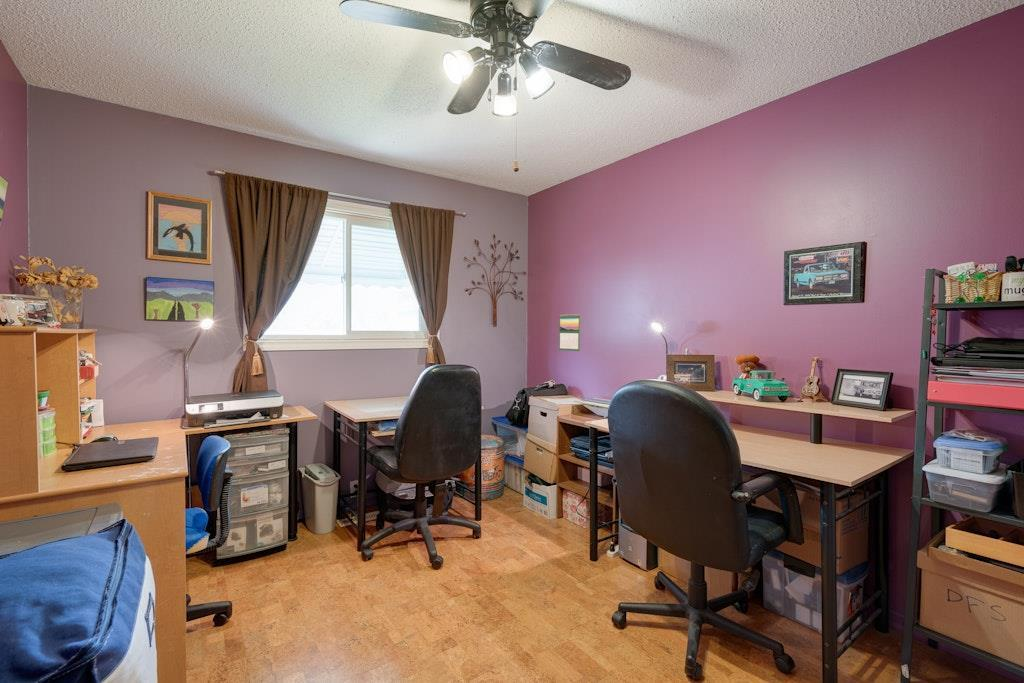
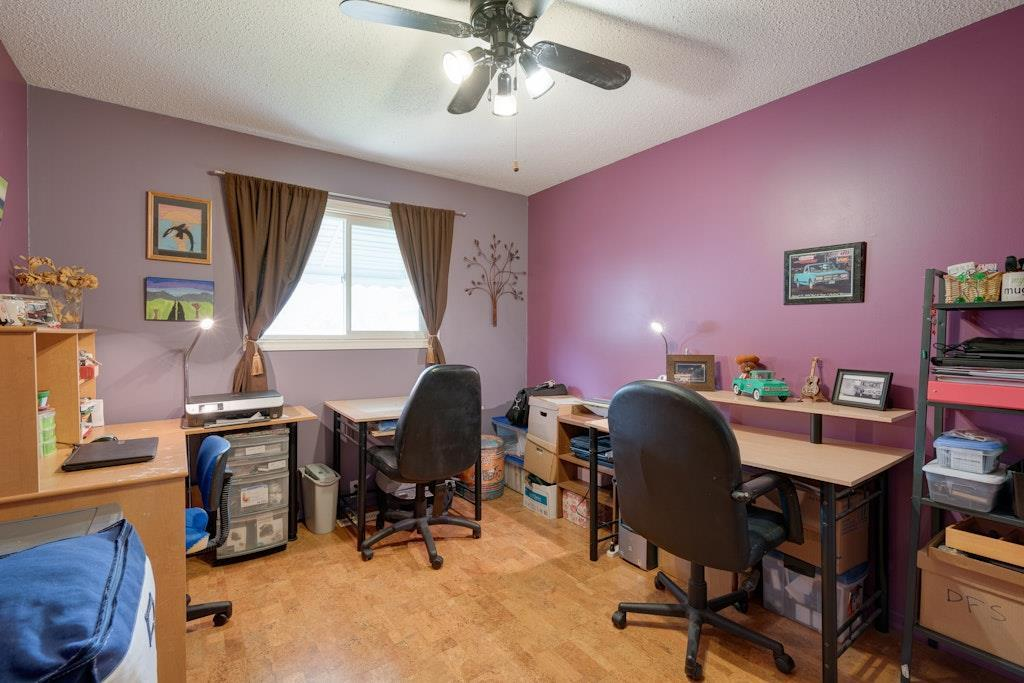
- calendar [558,313,581,352]
